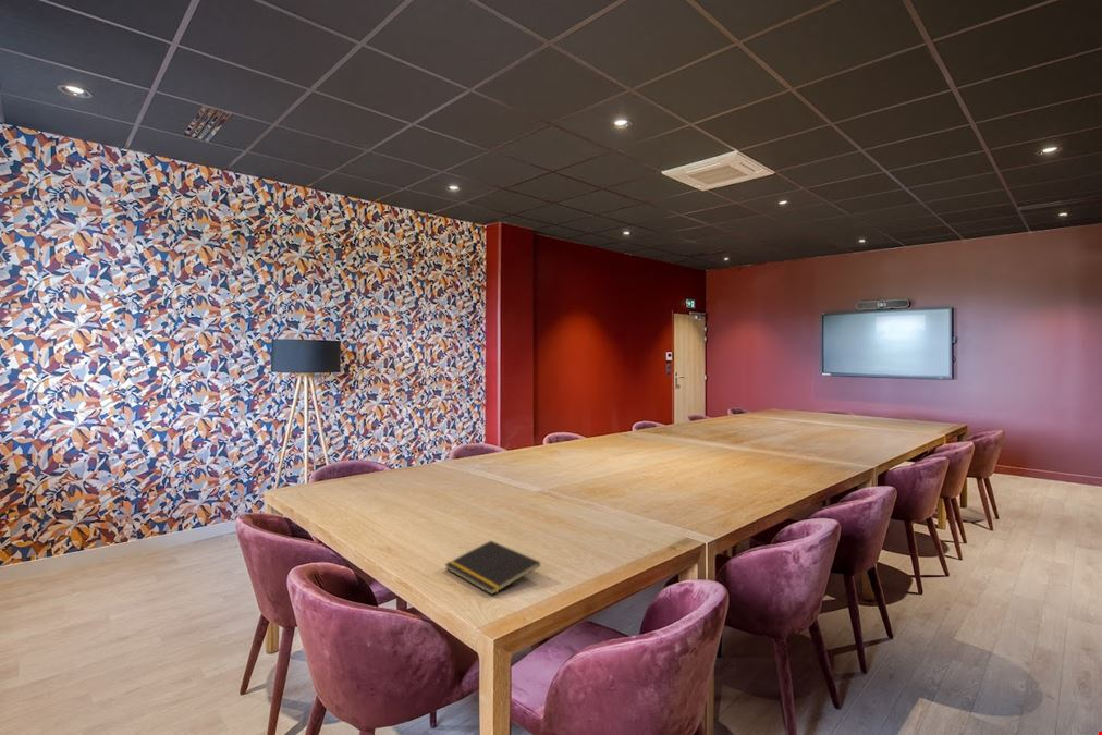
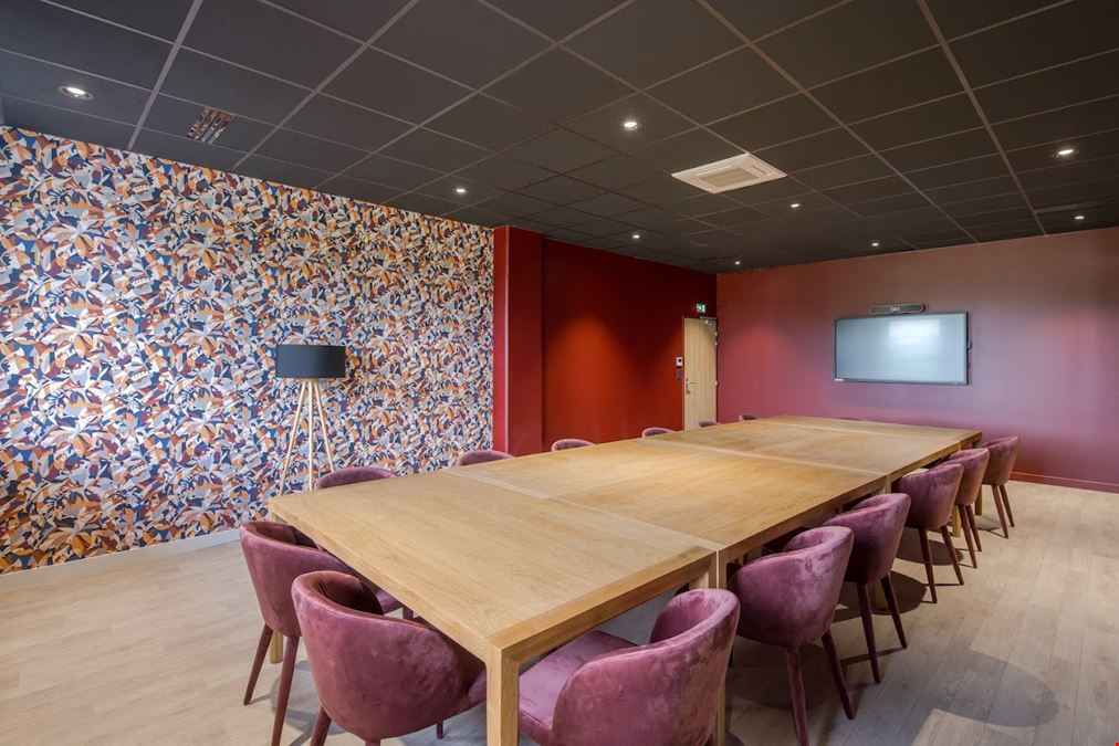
- notepad [444,540,541,596]
